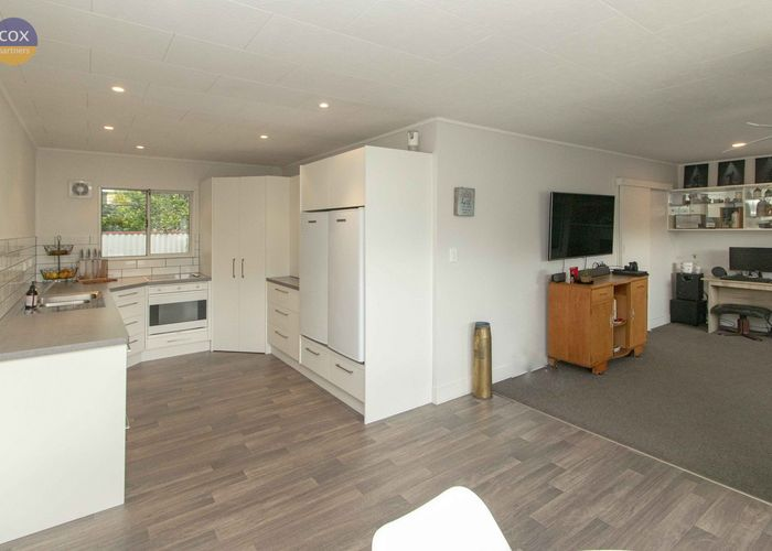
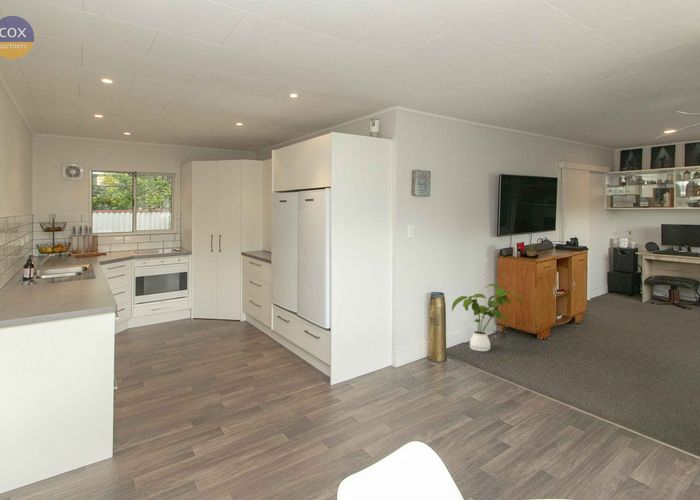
+ house plant [451,283,524,352]
